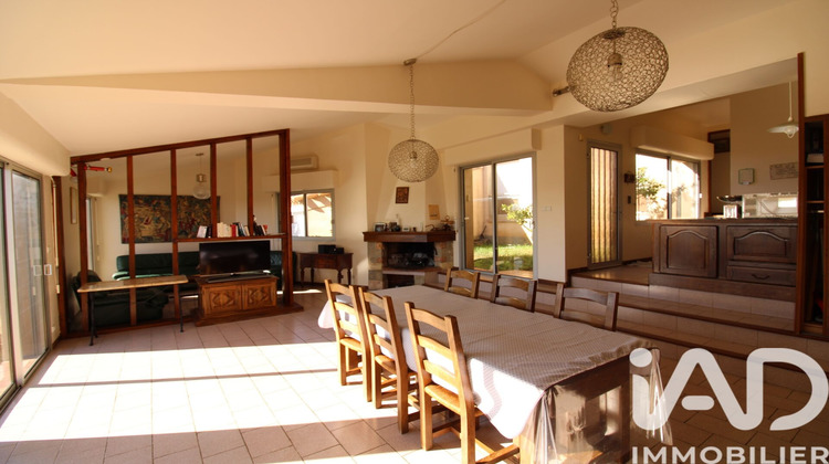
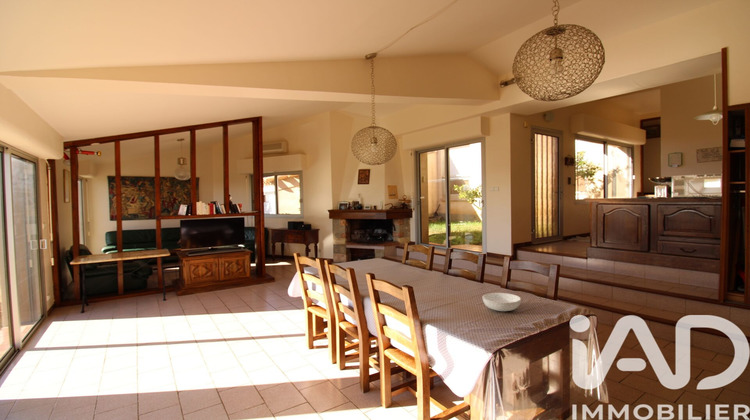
+ serving bowl [481,292,522,312]
